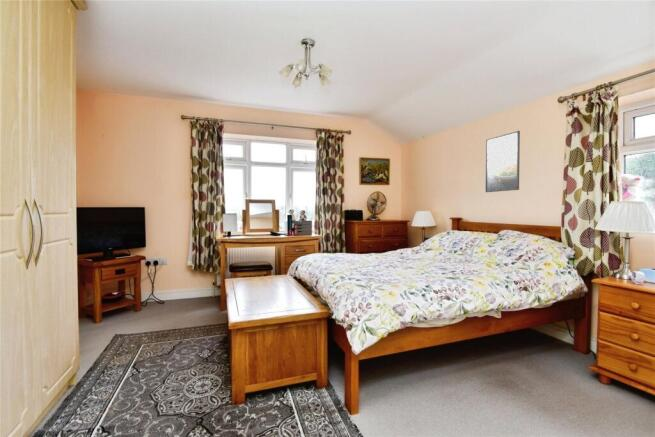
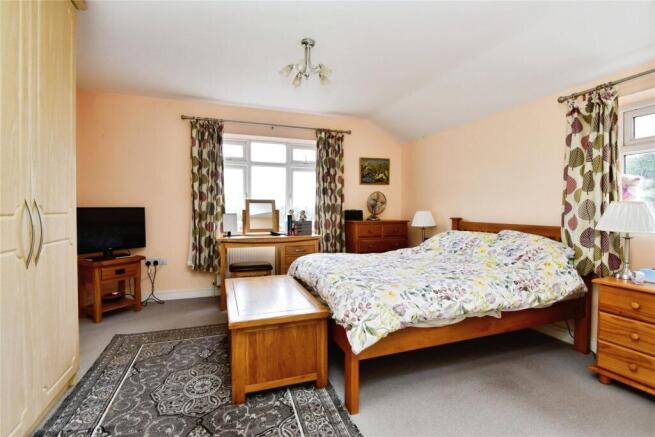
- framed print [485,130,521,193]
